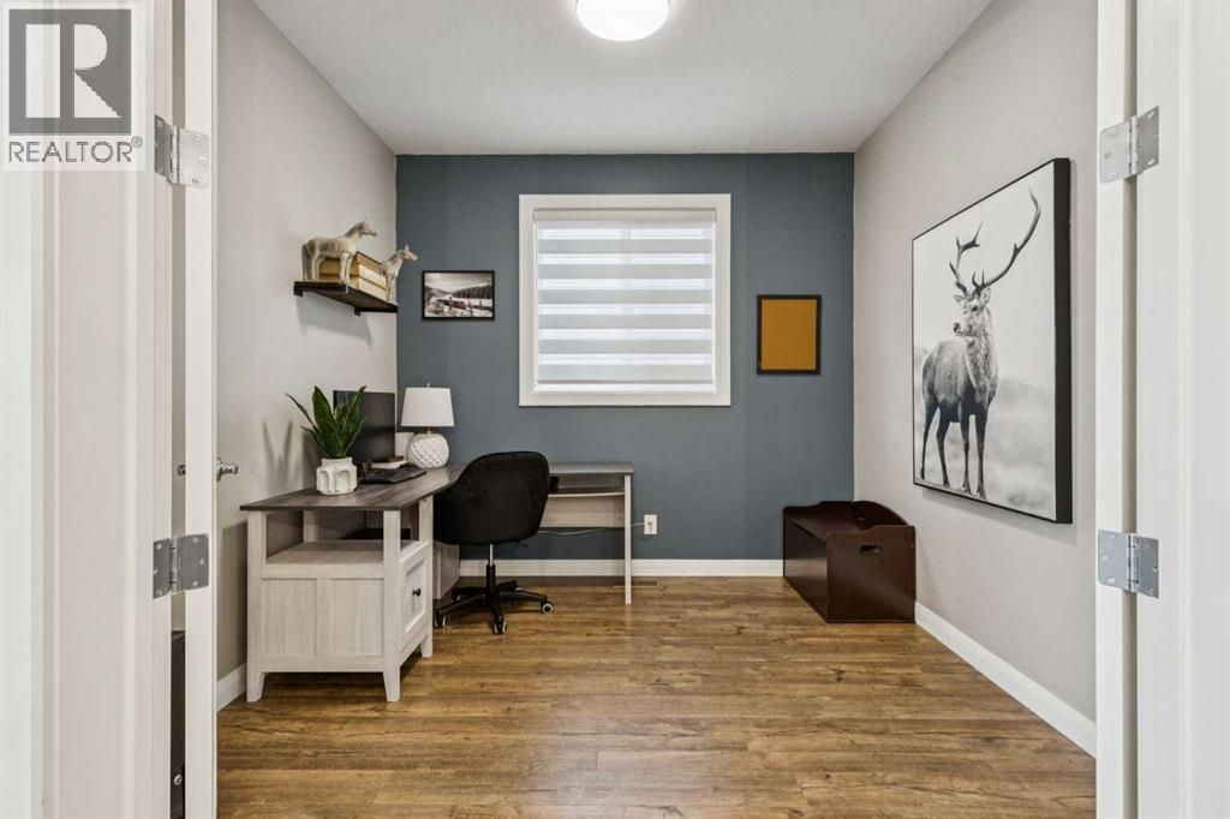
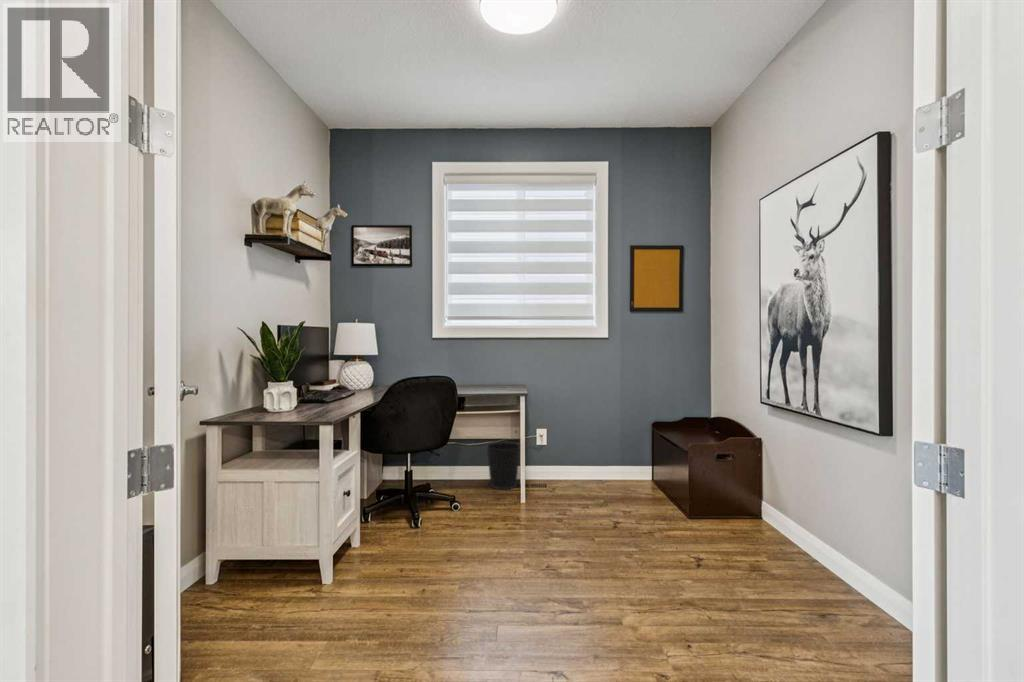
+ wastebasket [485,441,521,490]
